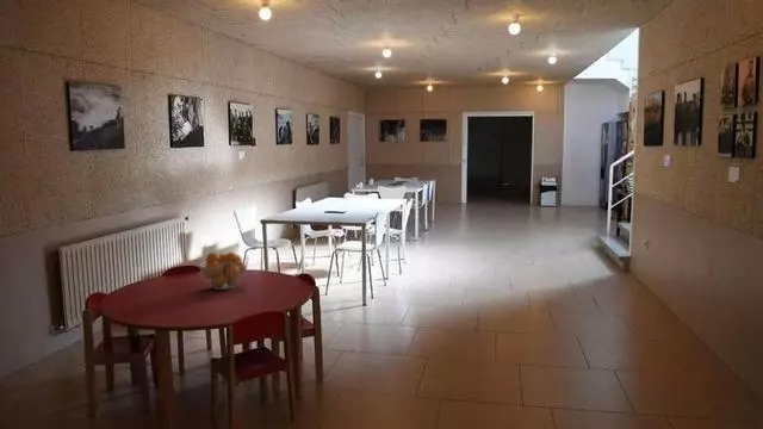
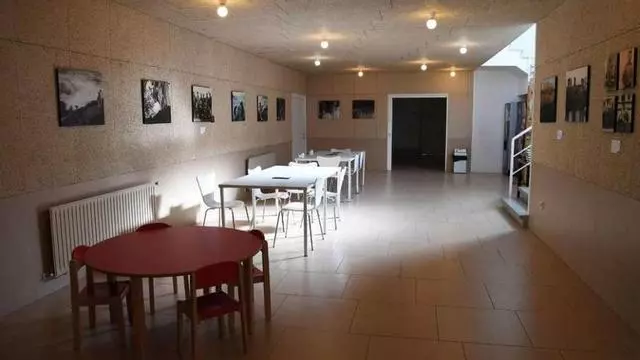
- fruit basket [197,251,249,291]
